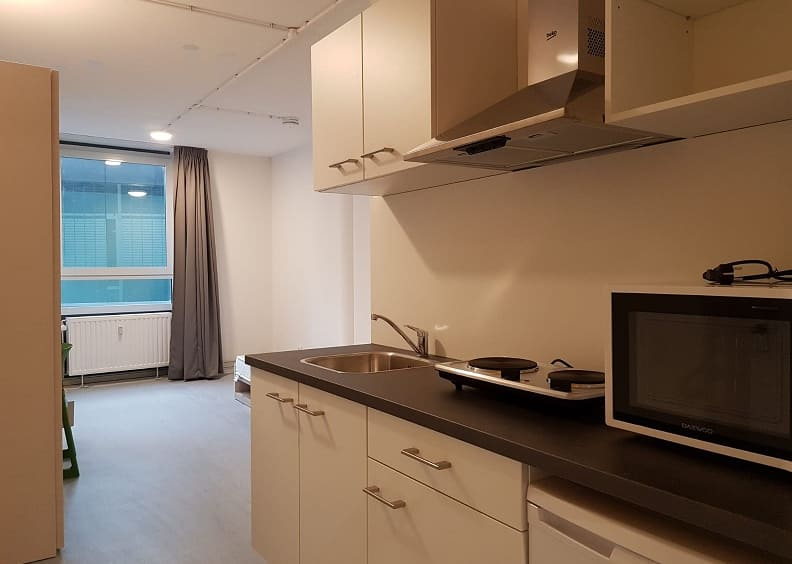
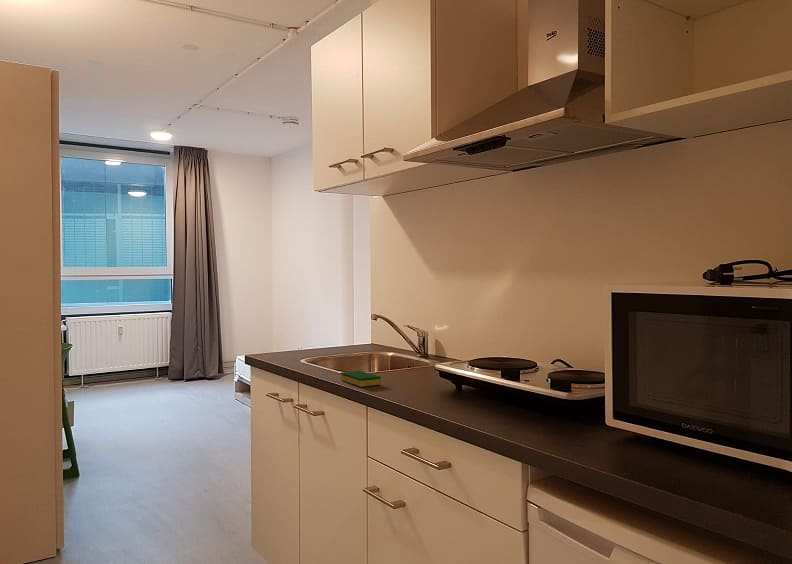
+ dish sponge [340,370,382,388]
